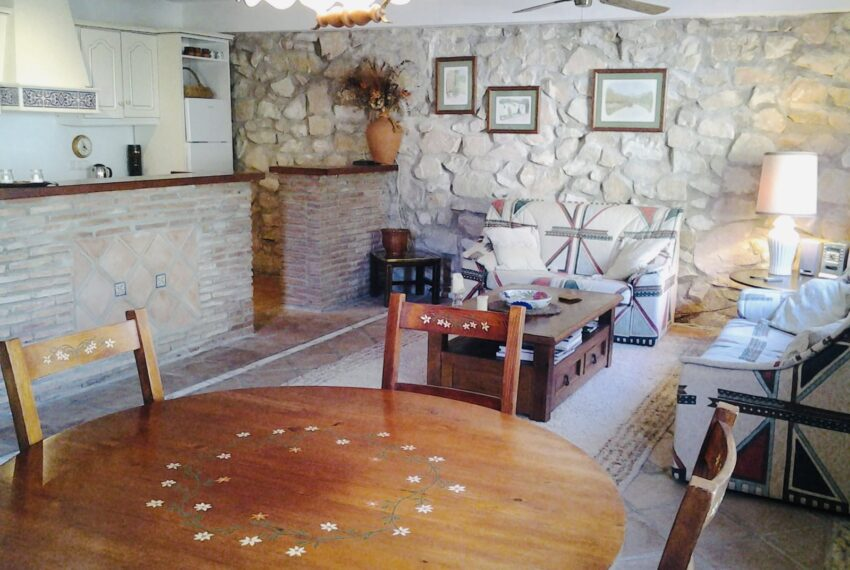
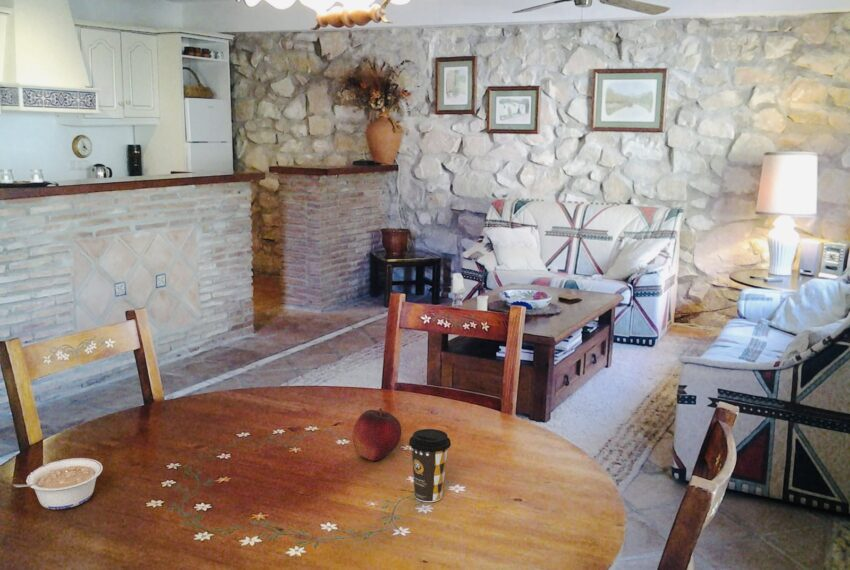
+ fruit [351,407,402,462]
+ legume [12,457,104,510]
+ coffee cup [408,428,452,503]
